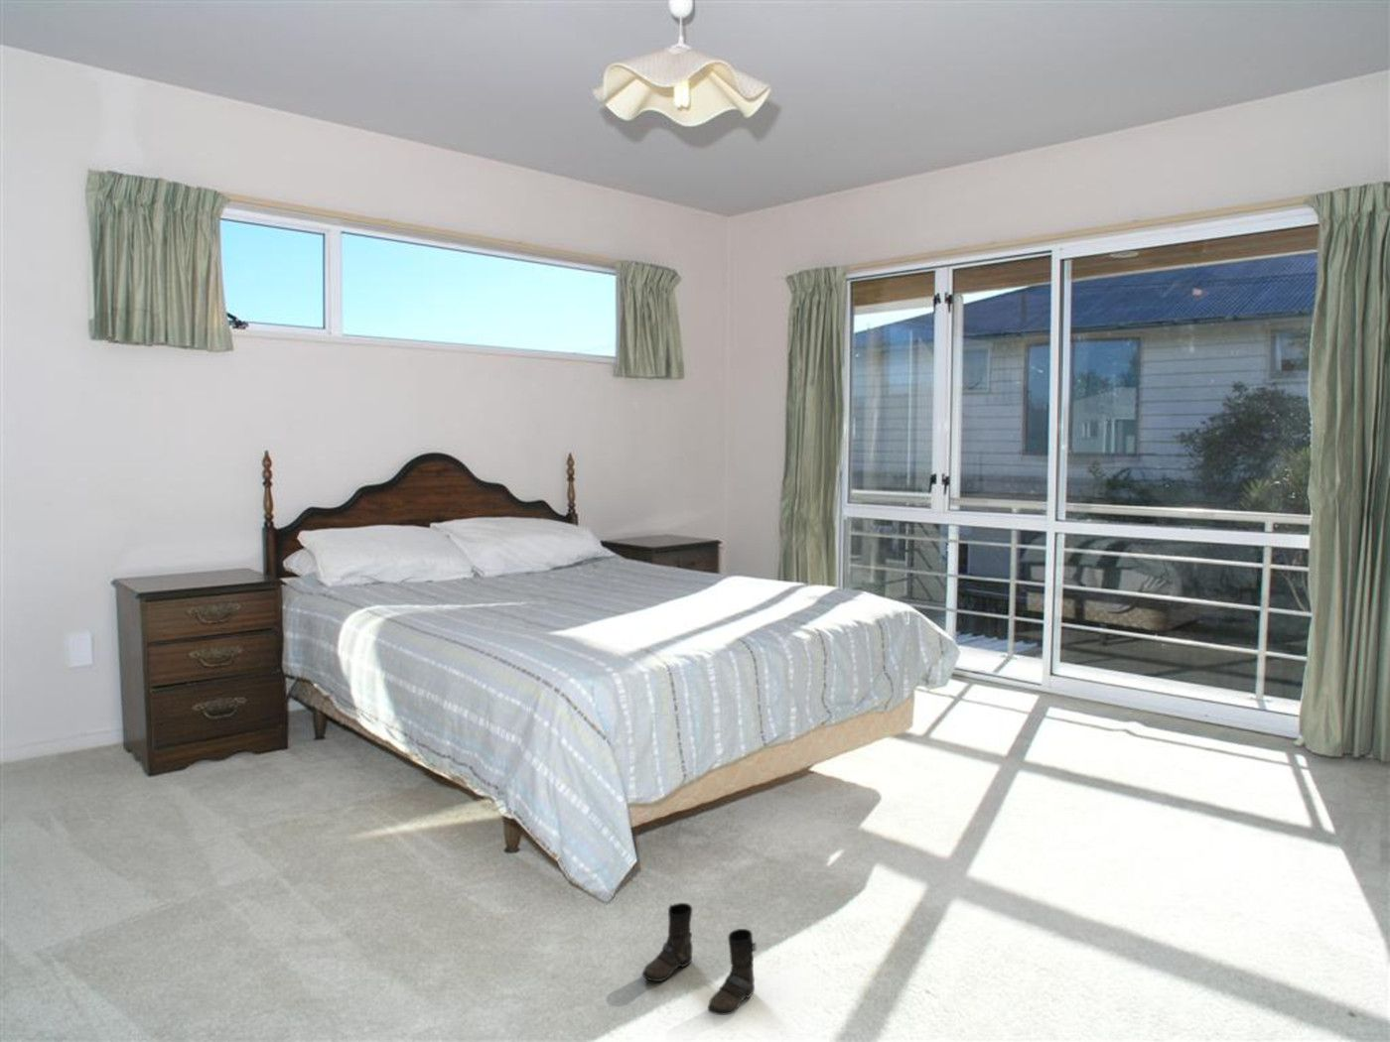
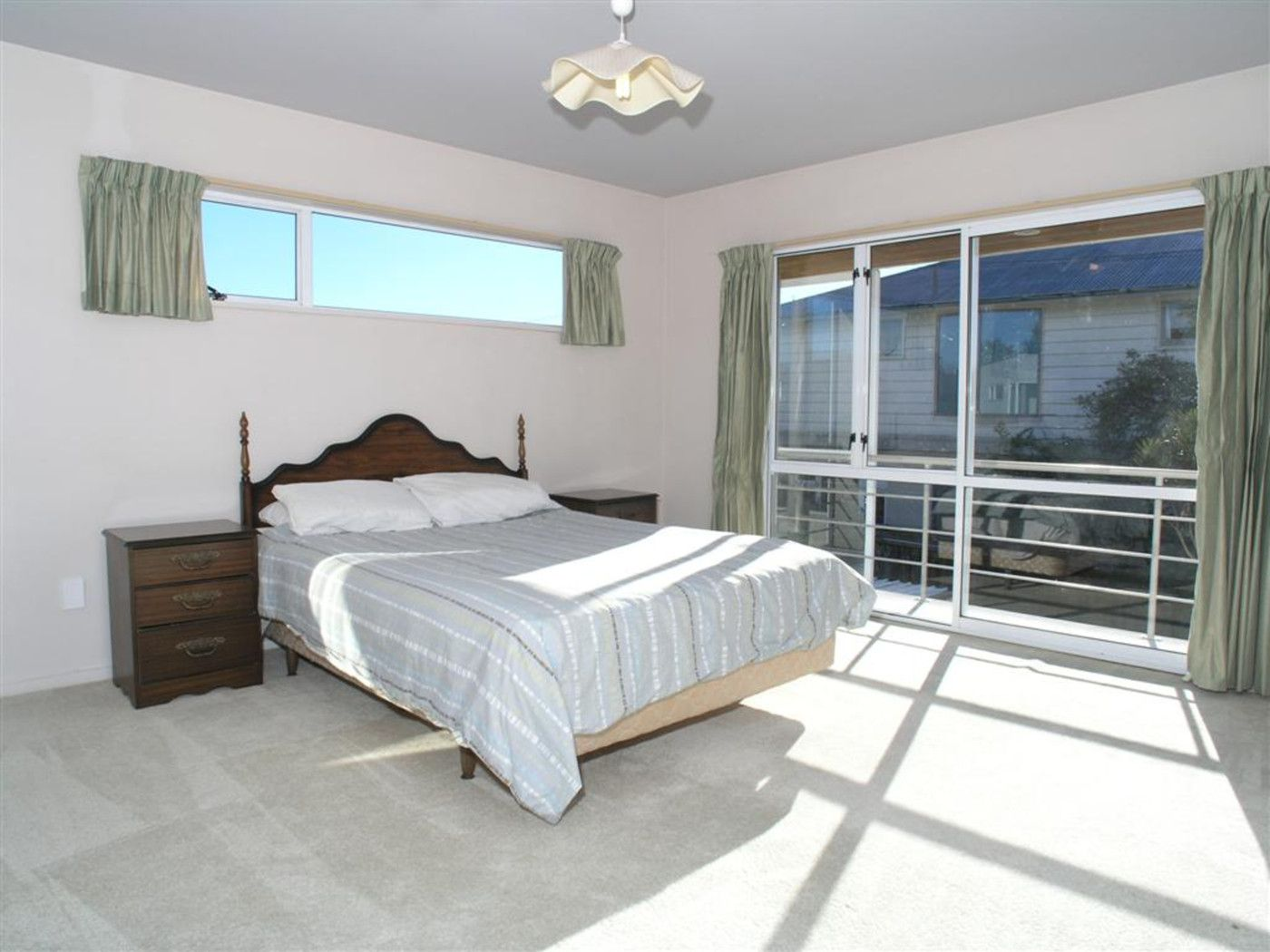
- boots [641,902,757,1016]
